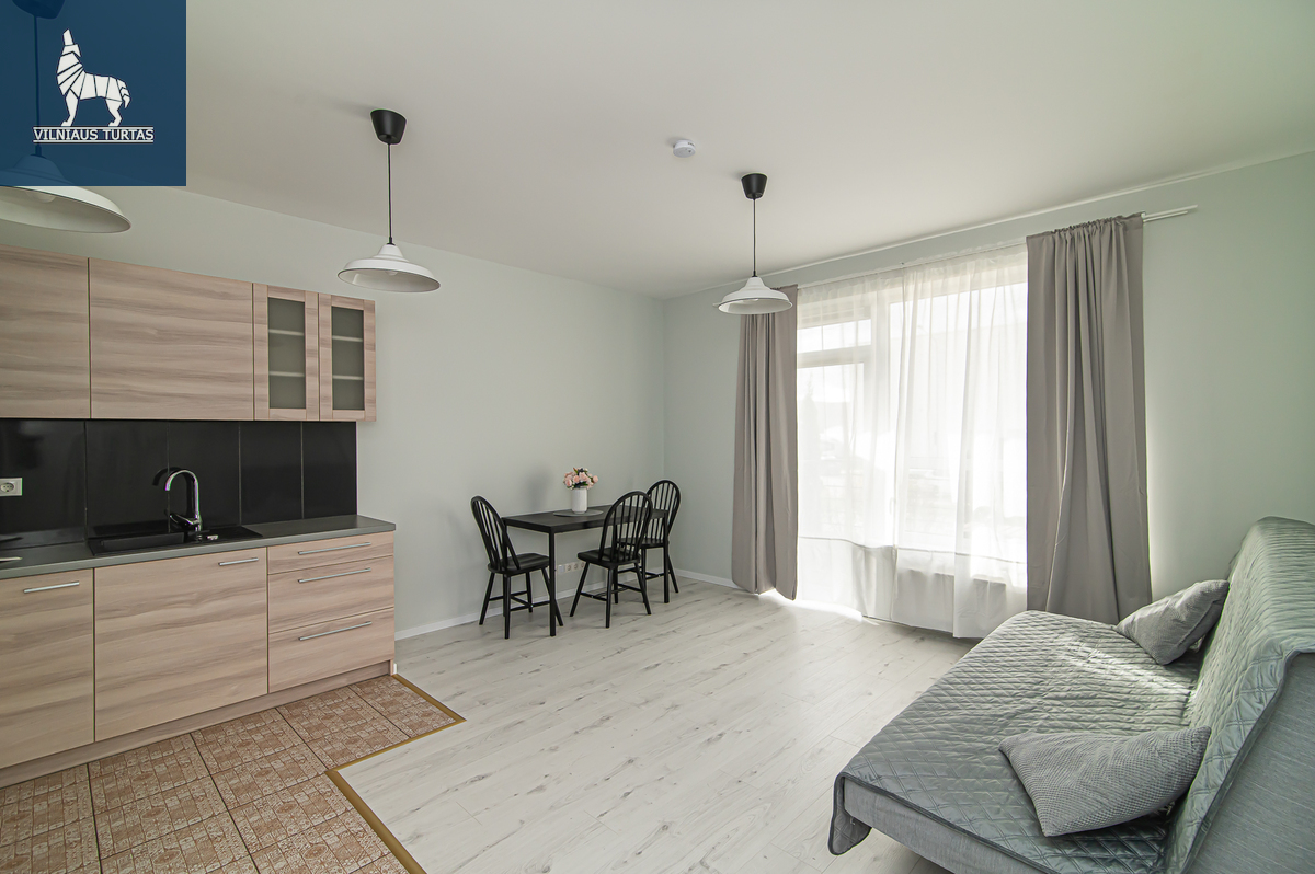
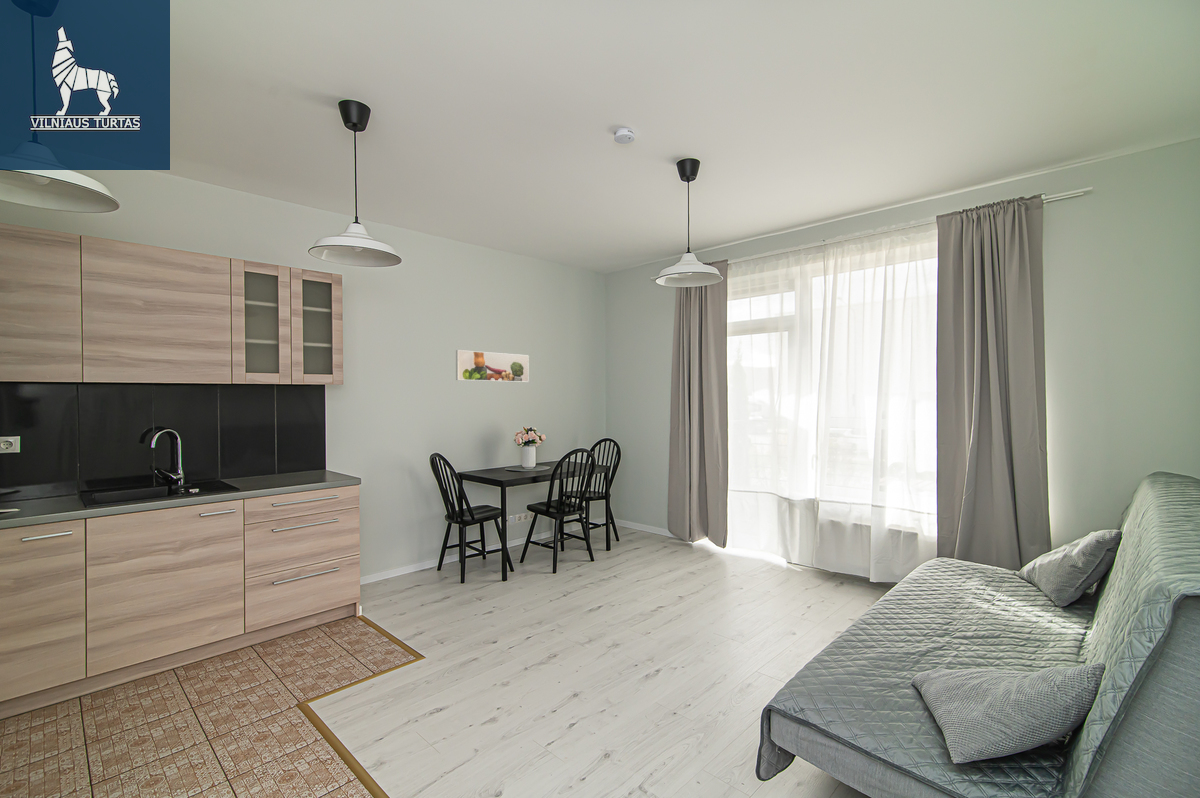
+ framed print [455,349,530,383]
